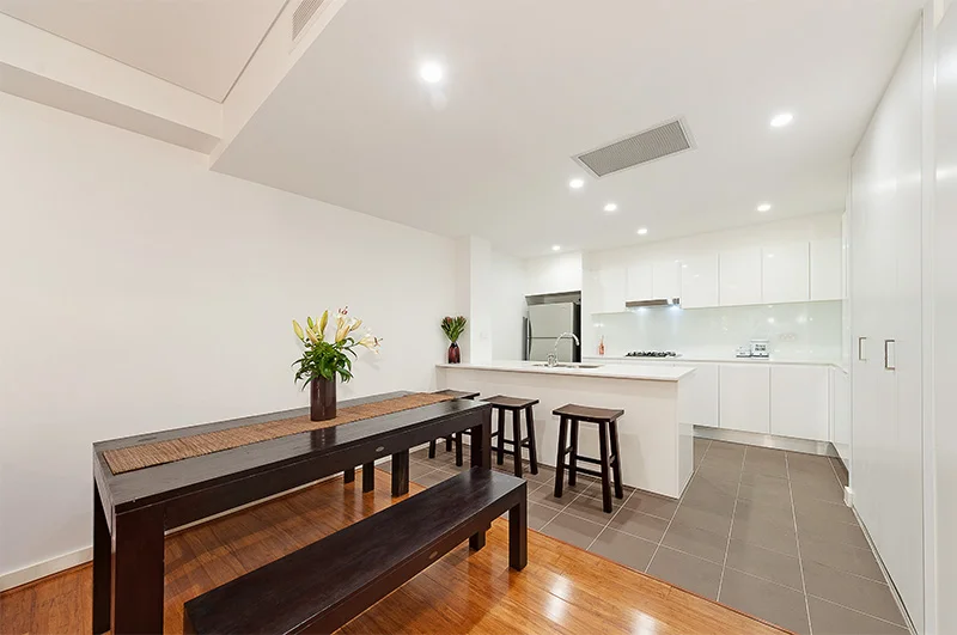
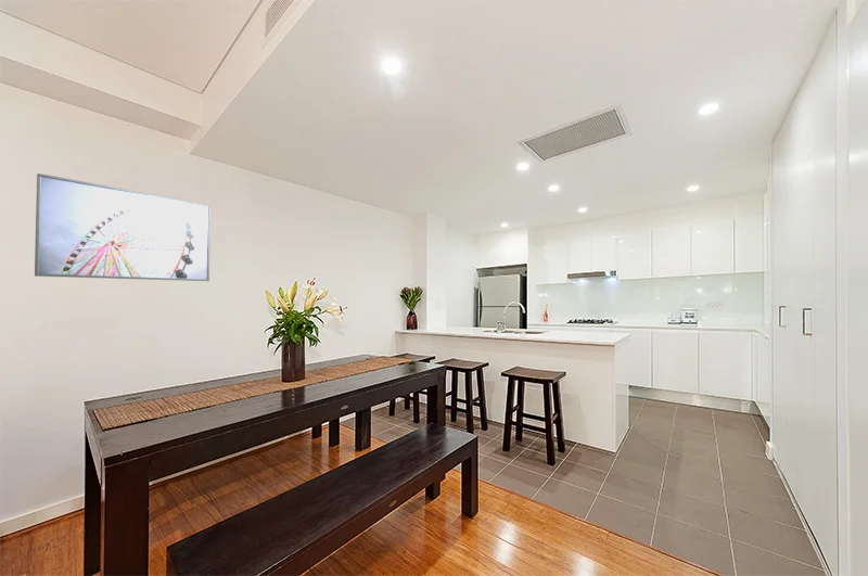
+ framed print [34,172,212,282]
